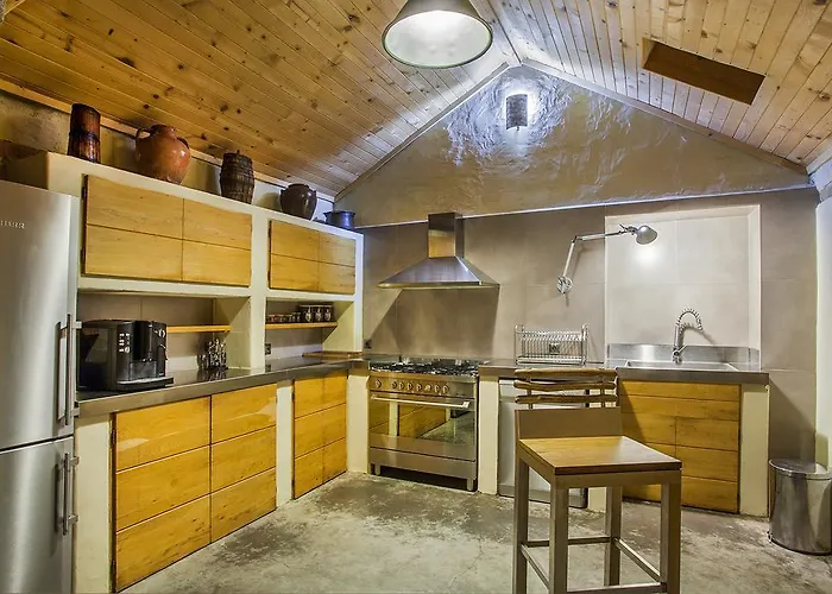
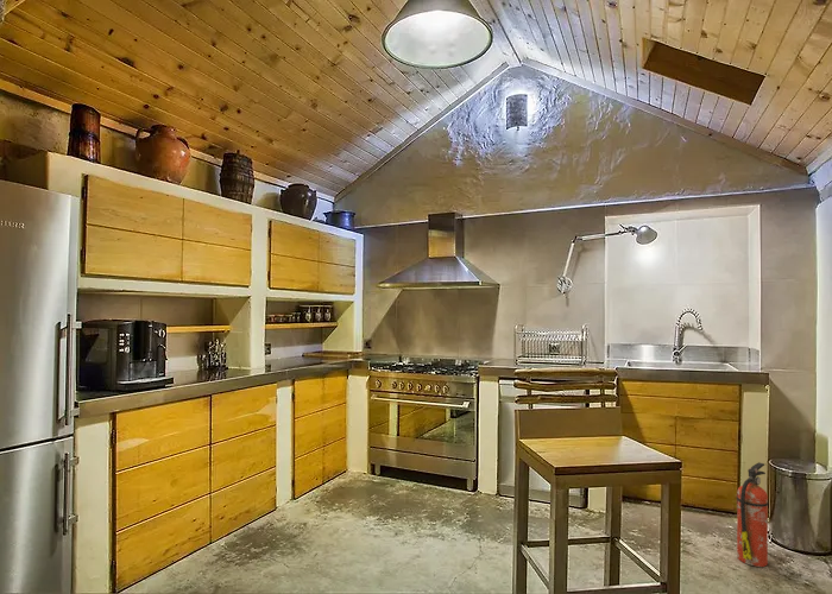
+ fire extinguisher [736,461,769,568]
